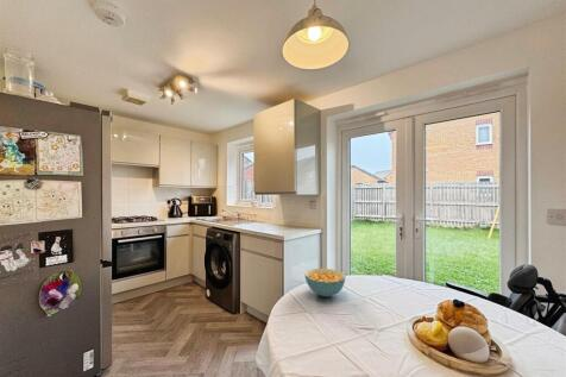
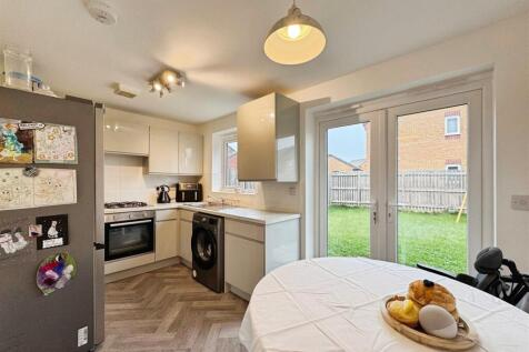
- cereal bowl [304,268,347,299]
